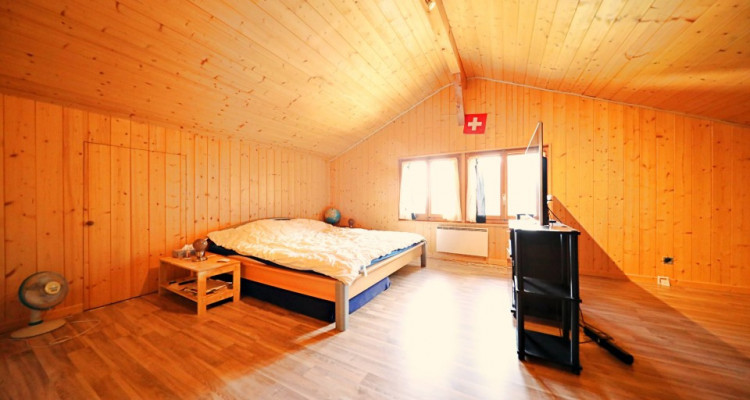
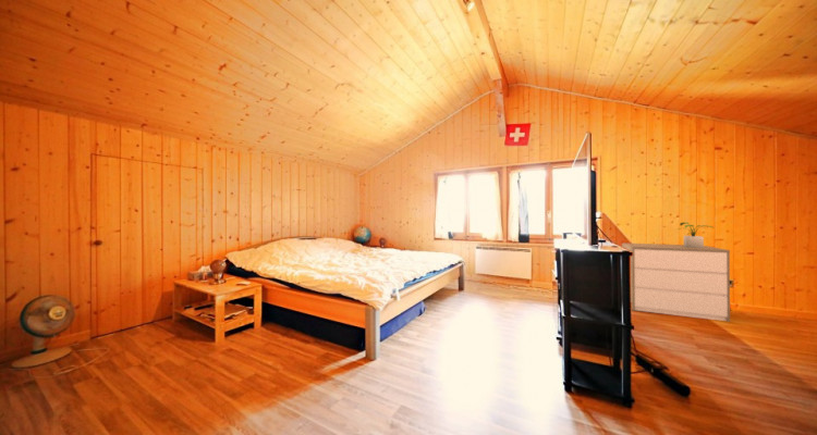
+ potted plant [678,222,715,248]
+ dresser [621,243,731,323]
